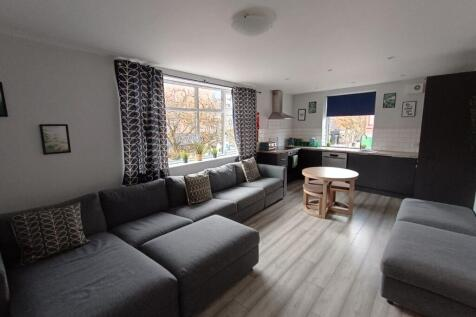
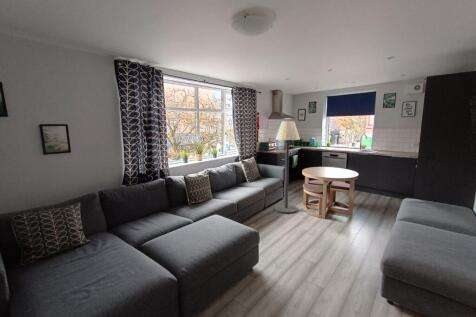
+ floor lamp [274,120,301,214]
